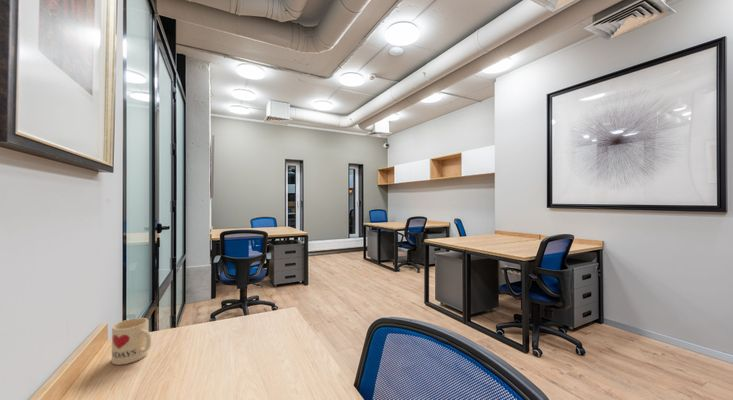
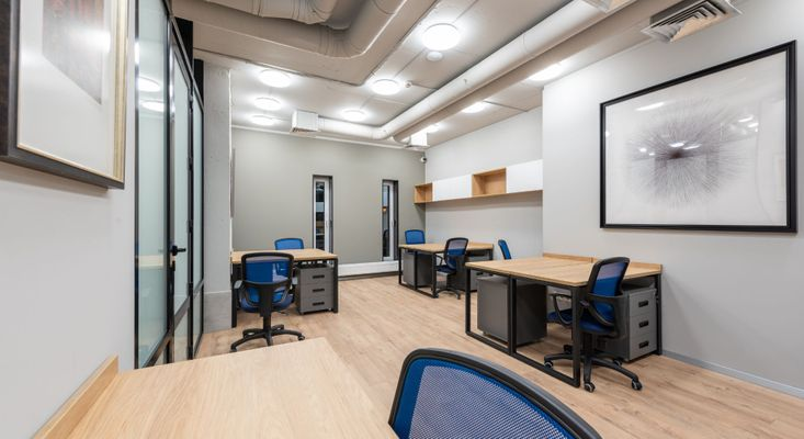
- mug [111,317,152,366]
